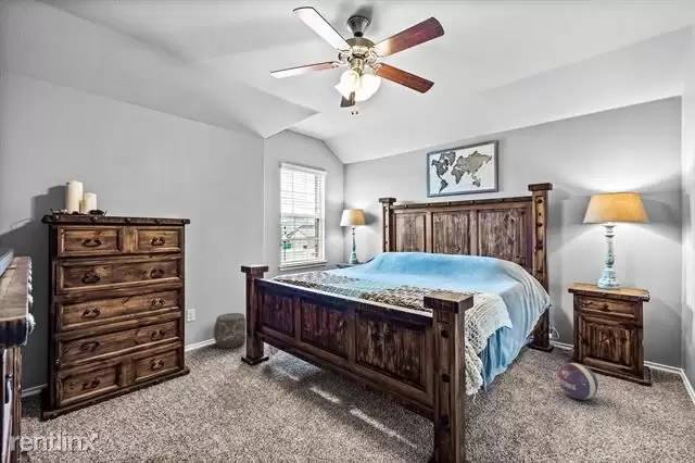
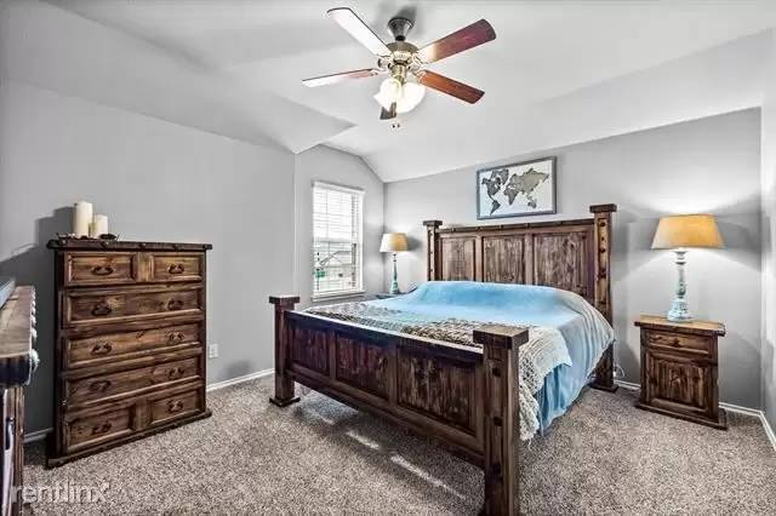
- woven basket [212,312,247,349]
- ball [556,362,599,401]
